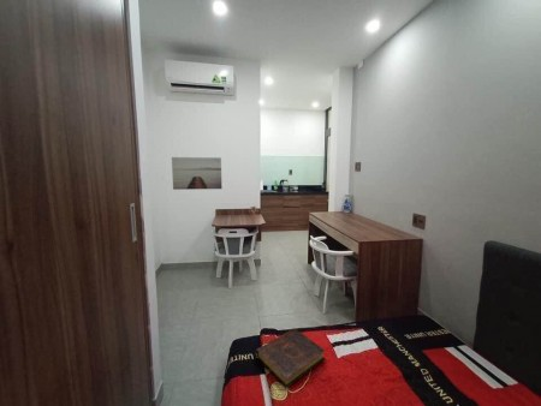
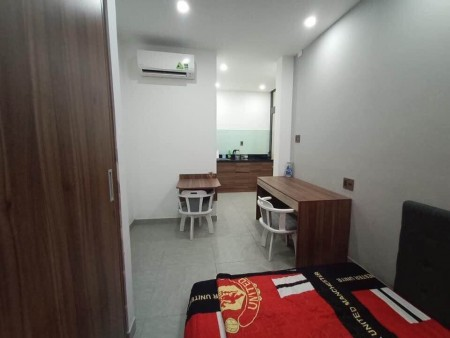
- book [255,327,326,388]
- wall art [171,156,224,191]
